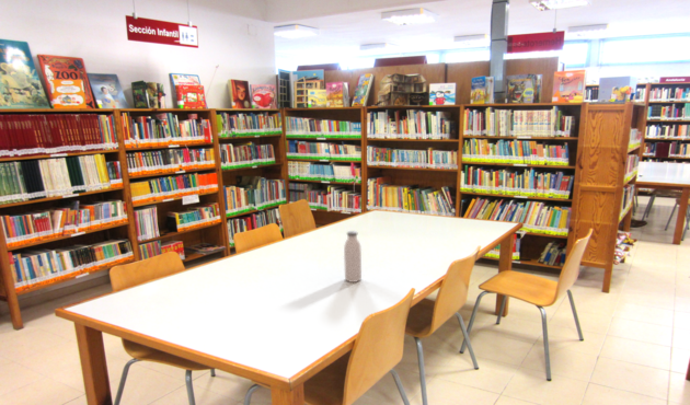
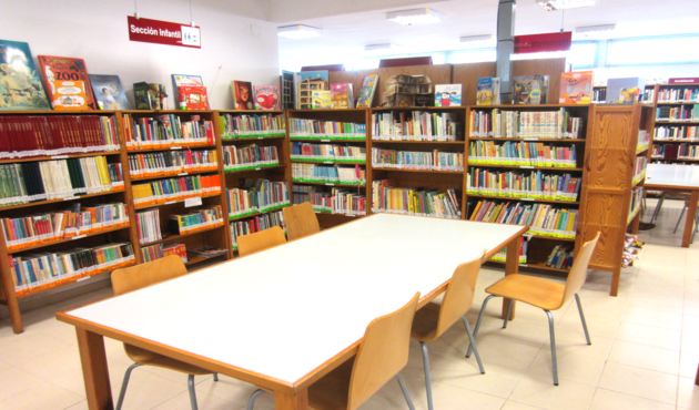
- water bottle [343,230,363,284]
